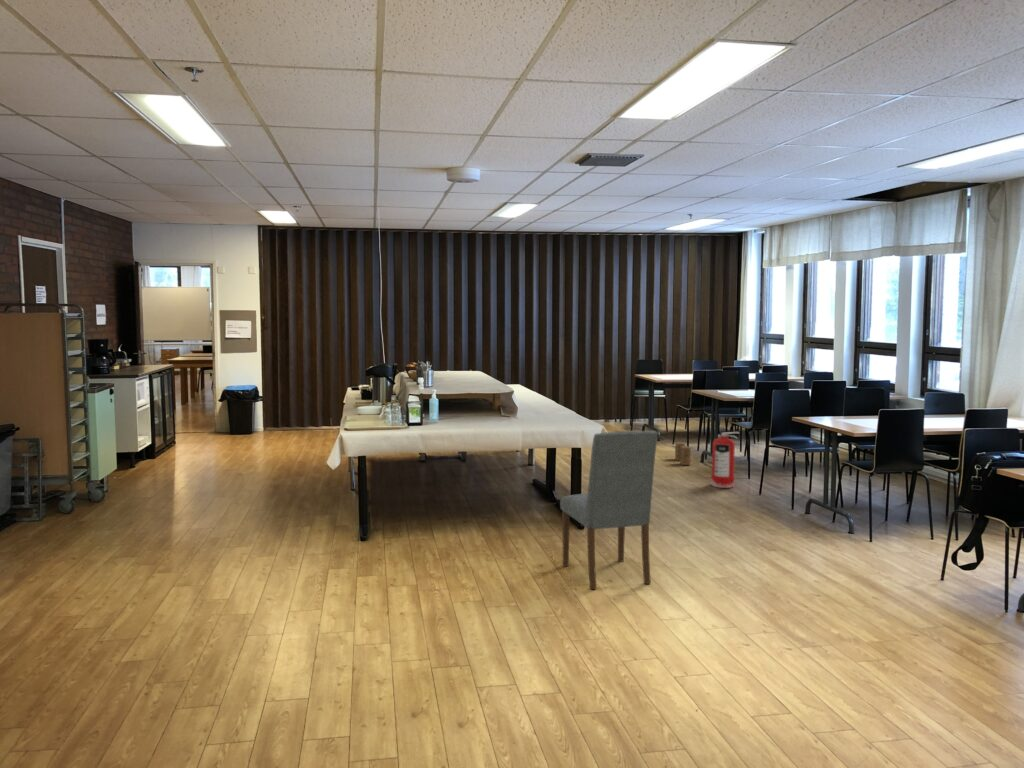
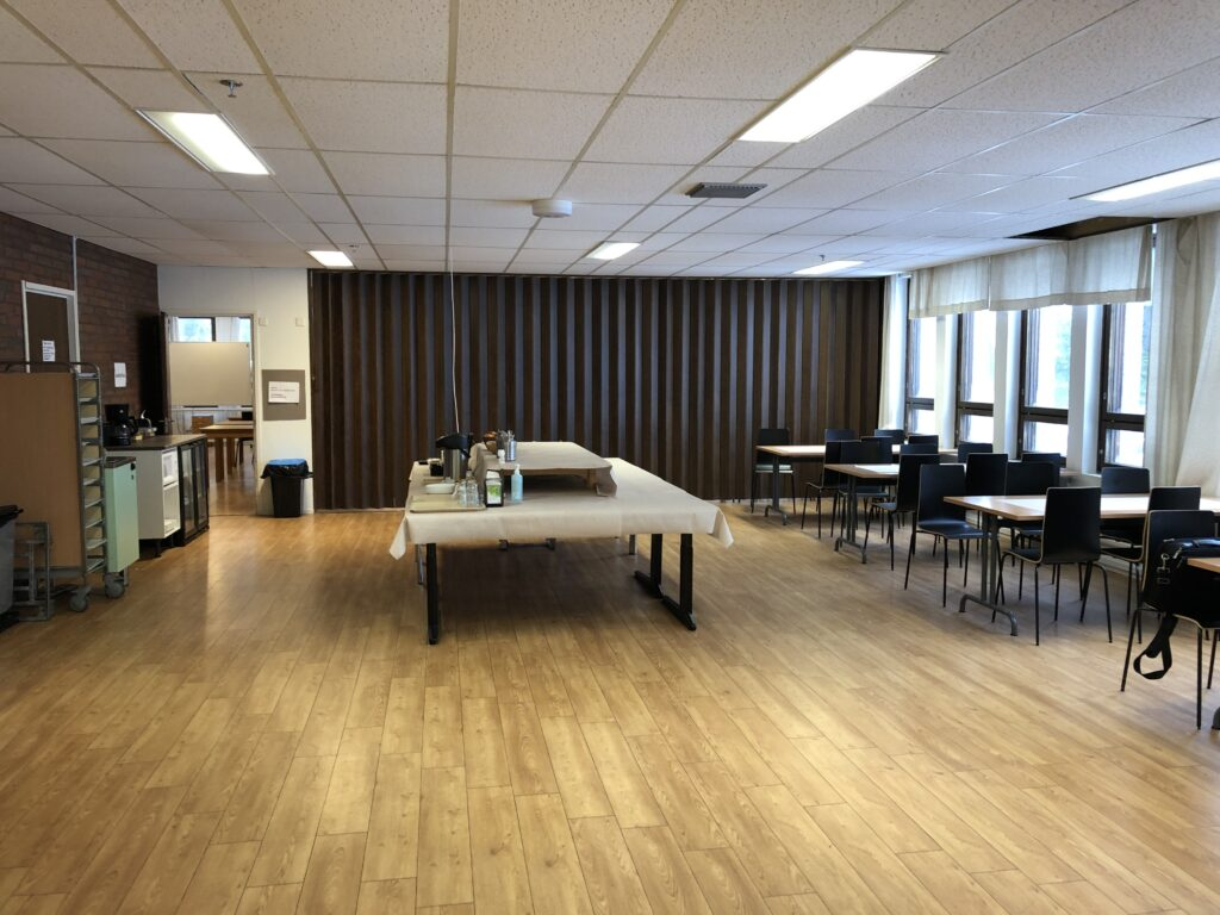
- fire extinguisher [710,431,740,489]
- cardboard box [674,441,692,466]
- dining chair [559,430,658,590]
